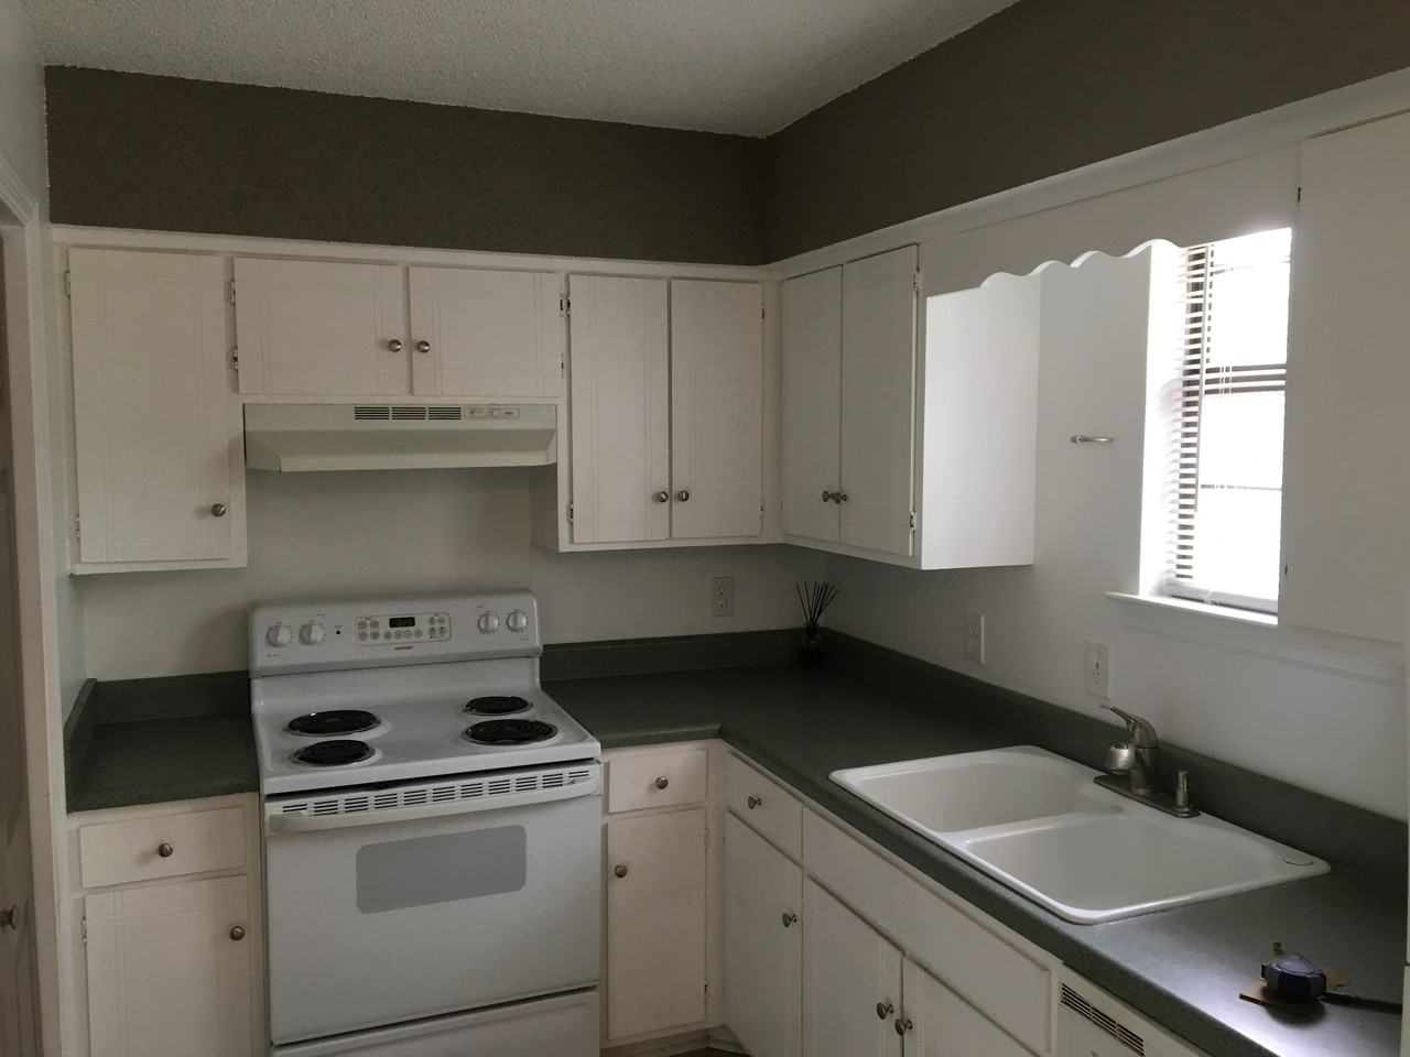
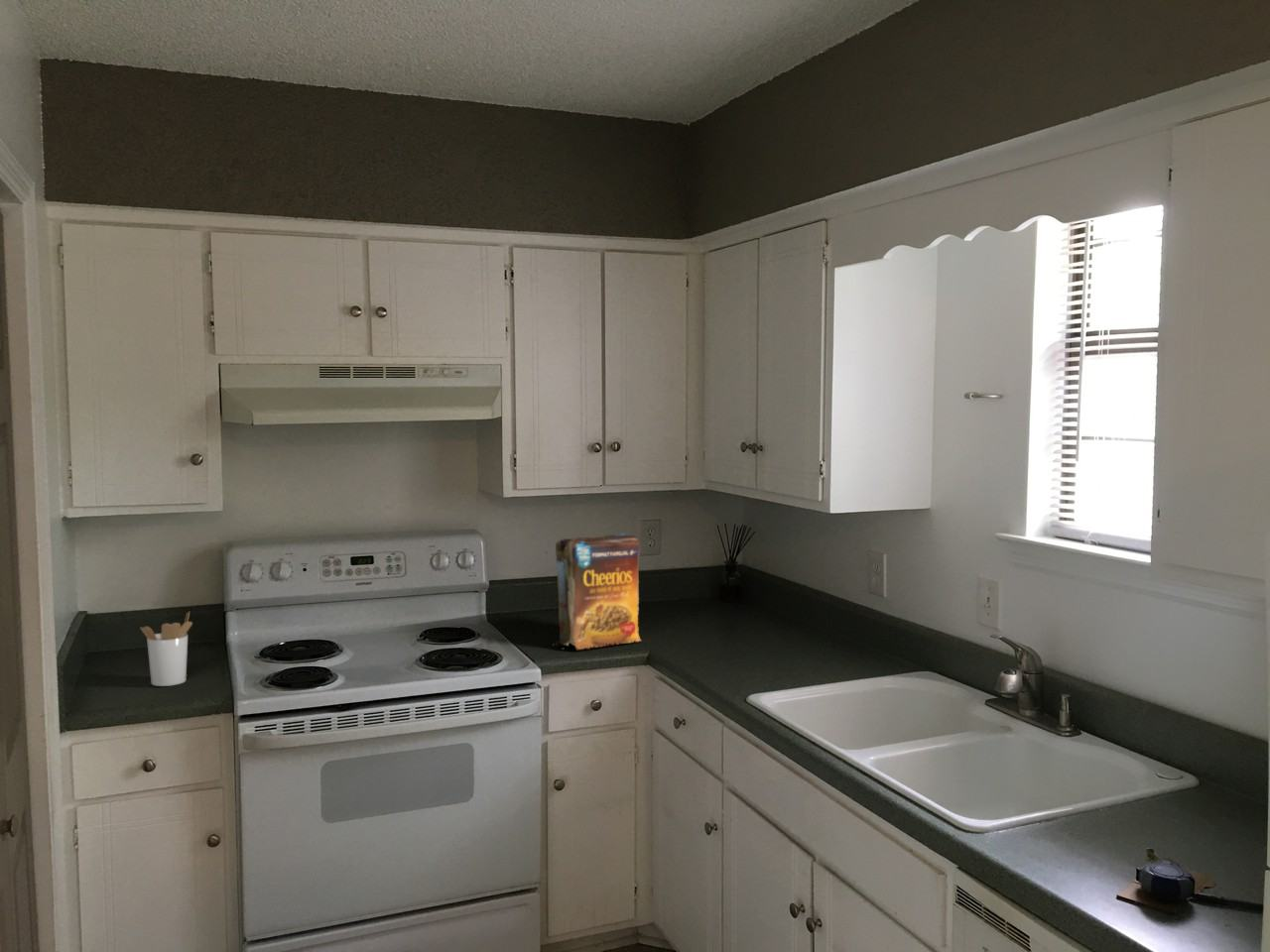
+ cereal box [552,533,642,651]
+ utensil holder [139,611,193,687]
